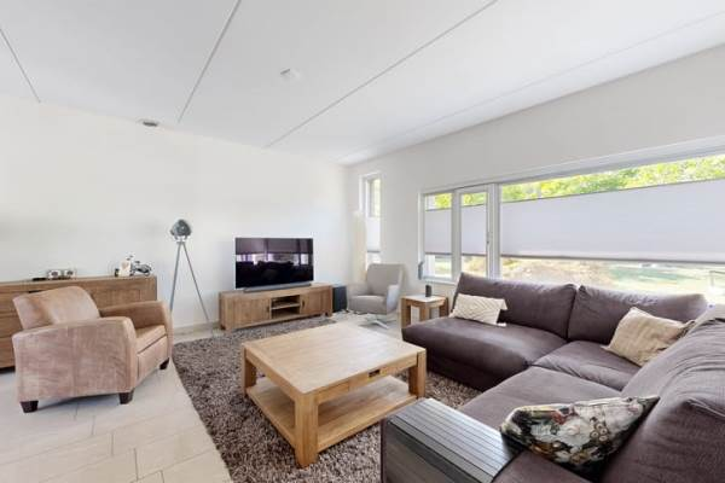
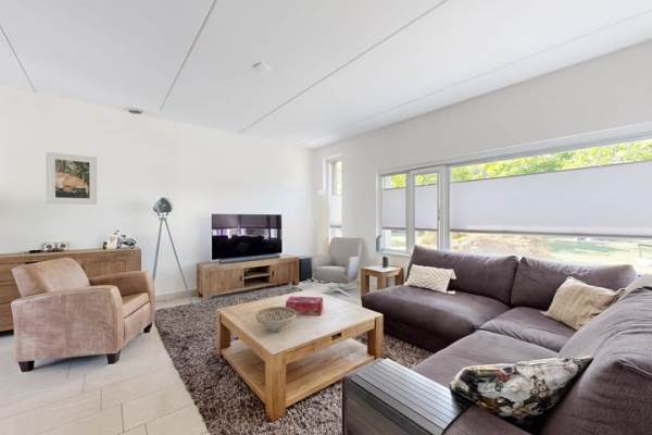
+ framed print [46,151,99,206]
+ decorative bowl [255,306,297,333]
+ tissue box [285,296,324,316]
